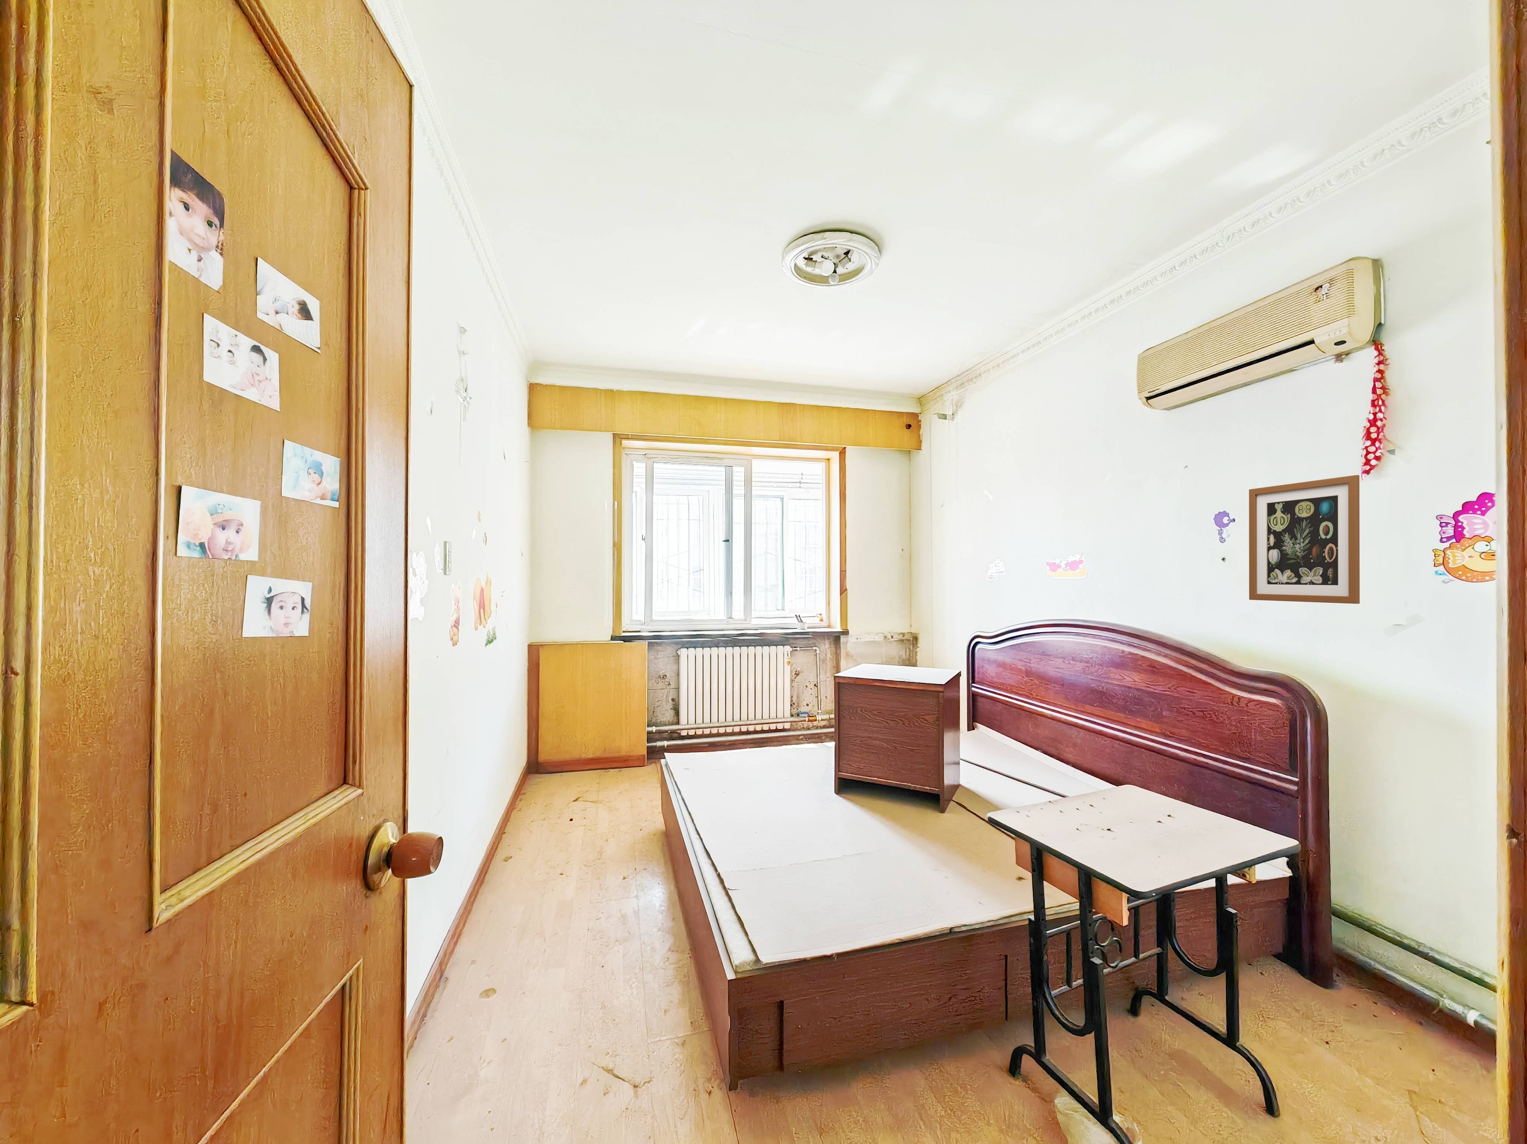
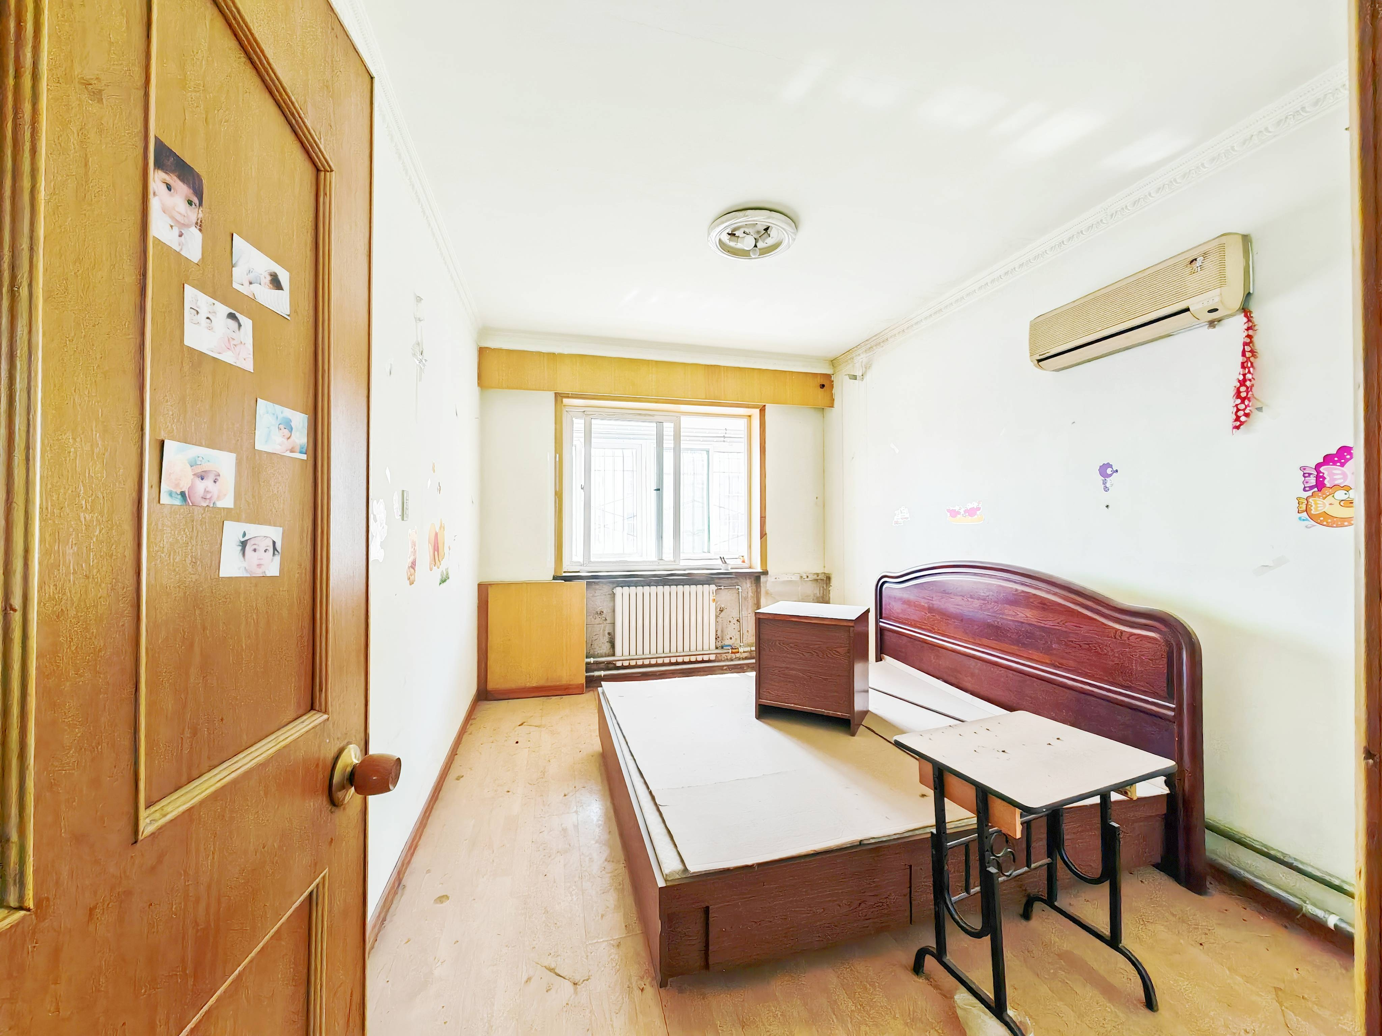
- wall art [1248,475,1360,604]
